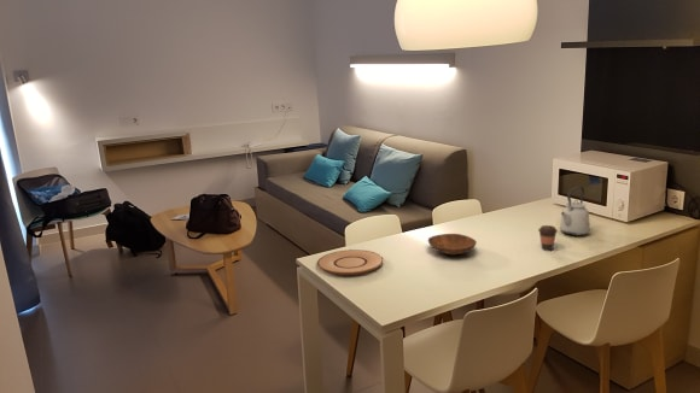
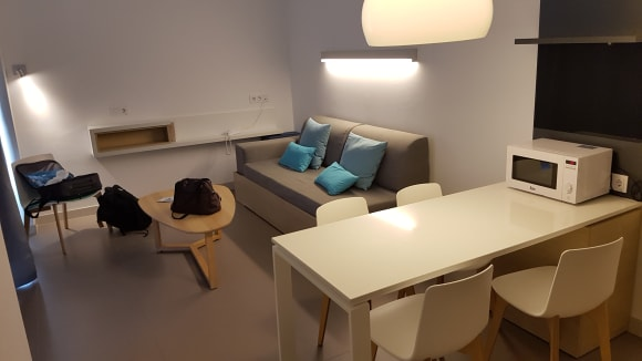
- bowl [427,233,478,257]
- plate [316,248,385,276]
- kettle [559,186,591,237]
- coffee cup [537,224,559,252]
